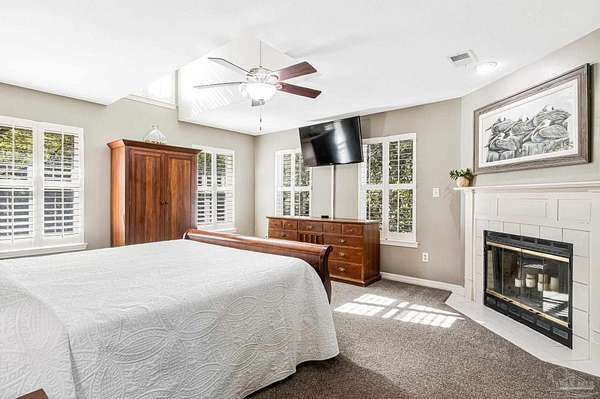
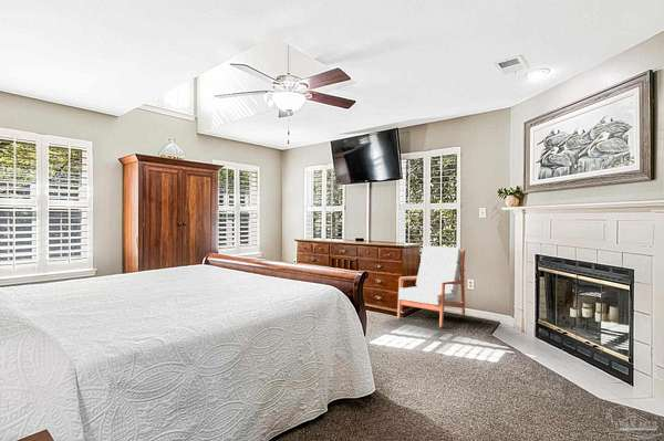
+ armchair [396,244,466,328]
